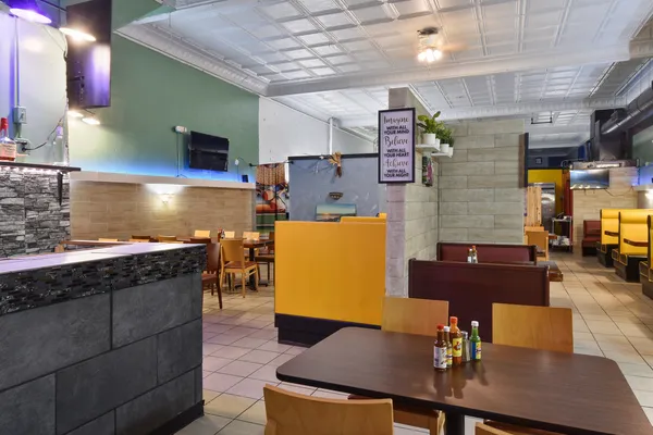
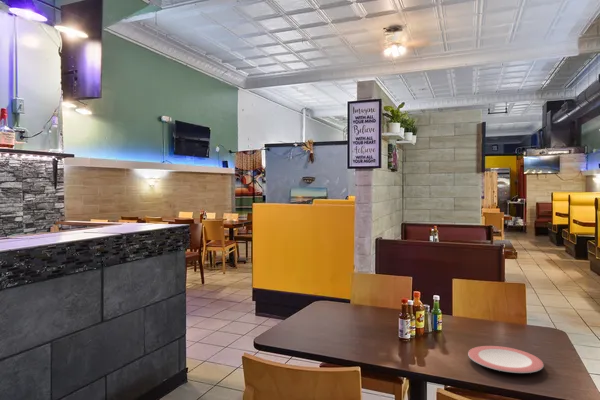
+ plate [467,345,545,374]
